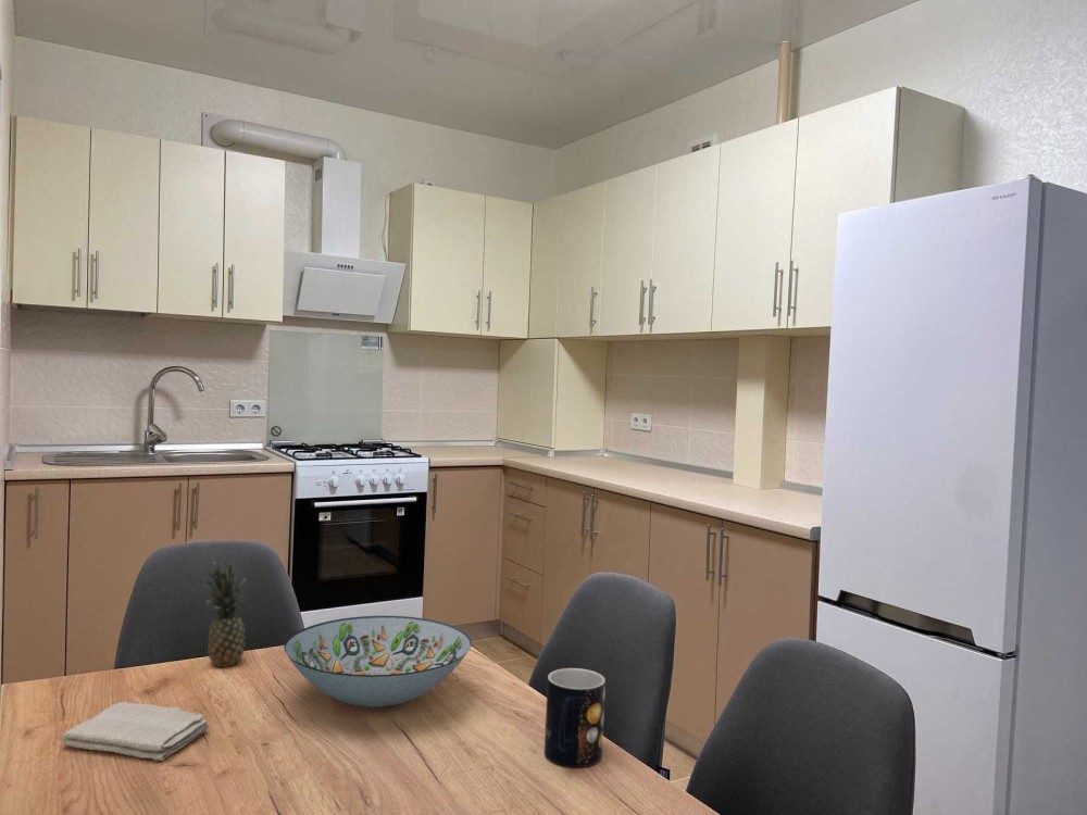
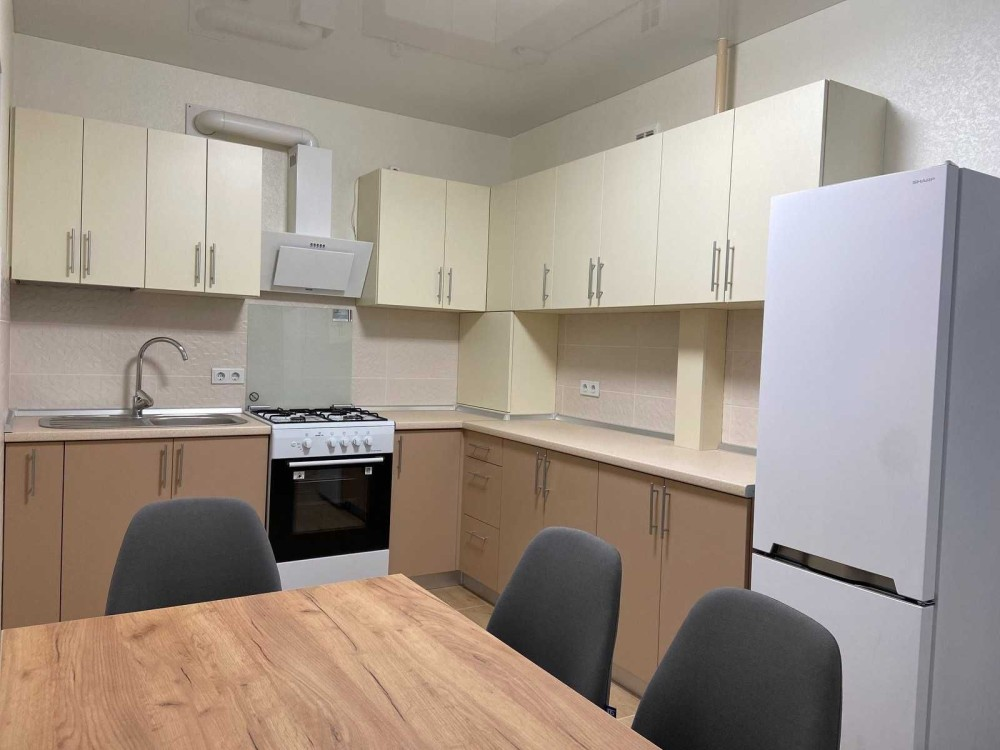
- mug [544,667,607,768]
- decorative bowl [283,615,473,709]
- washcloth [60,701,210,762]
- fruit [202,560,248,668]
